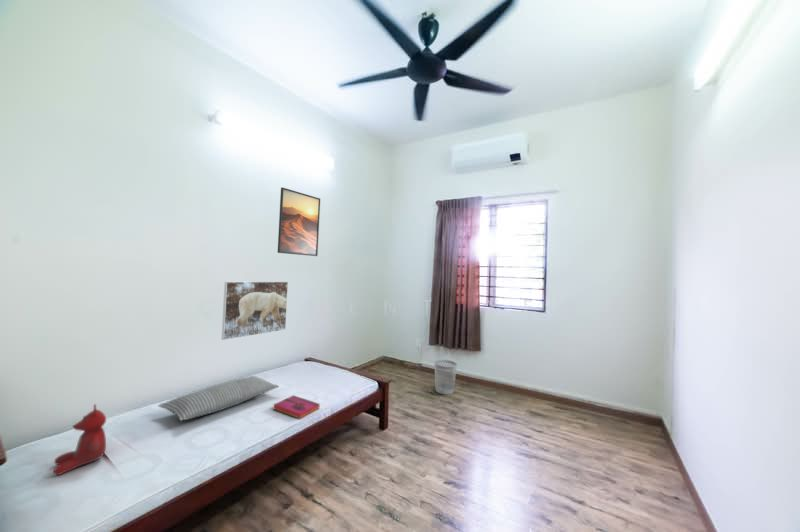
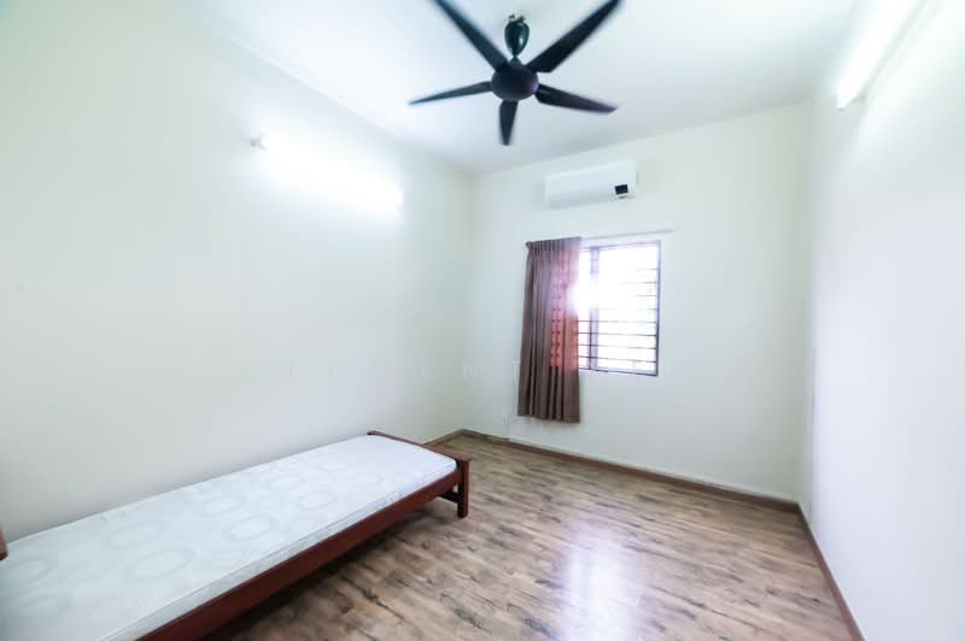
- hardback book [272,394,321,420]
- stuffed bear [52,403,107,476]
- wastebasket [433,359,458,396]
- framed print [221,280,289,341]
- pillow [157,375,280,421]
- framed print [277,186,321,257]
